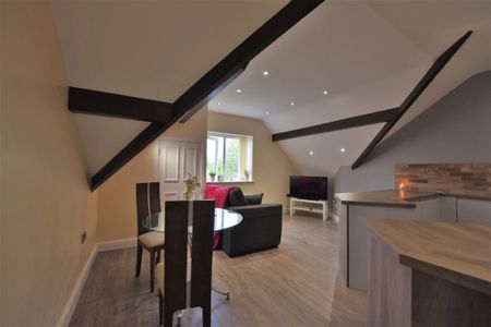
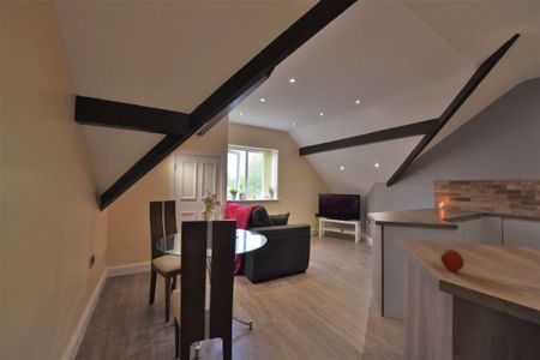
+ fruit [439,246,466,272]
